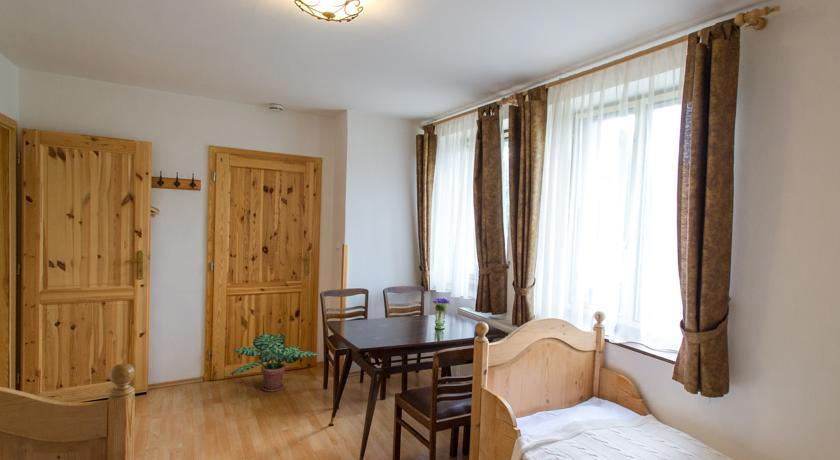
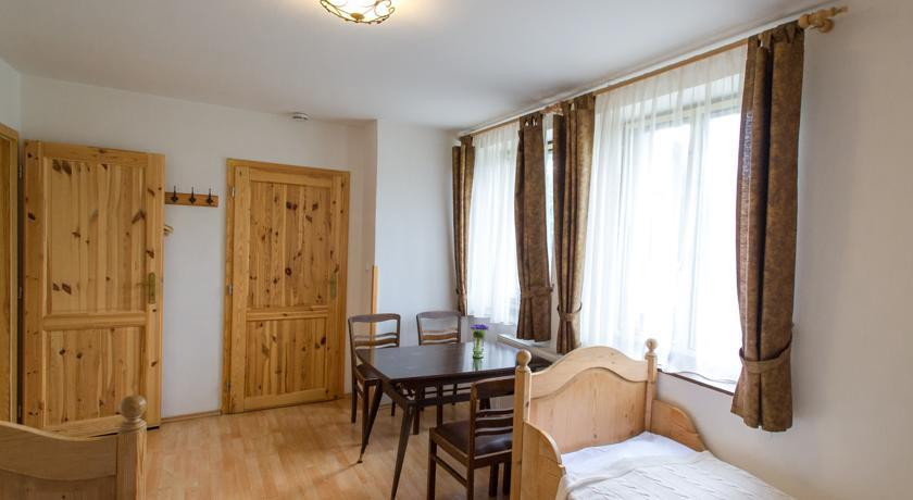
- potted plant [230,332,321,393]
